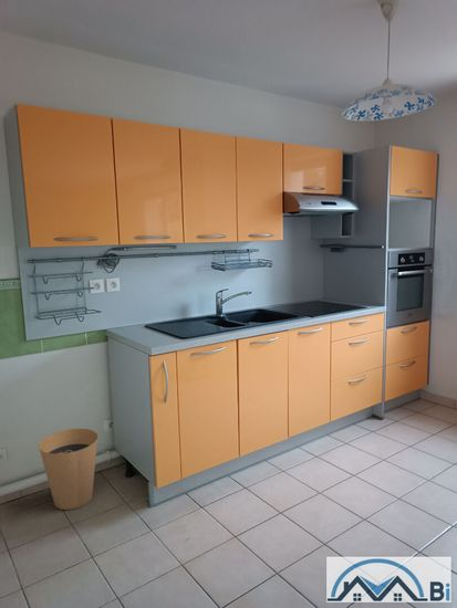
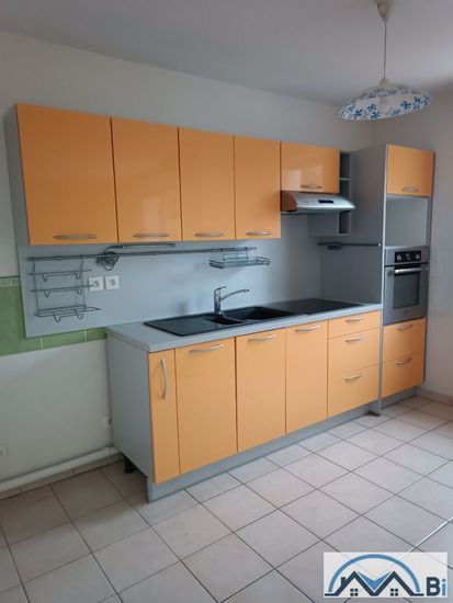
- trash can [38,428,98,511]
